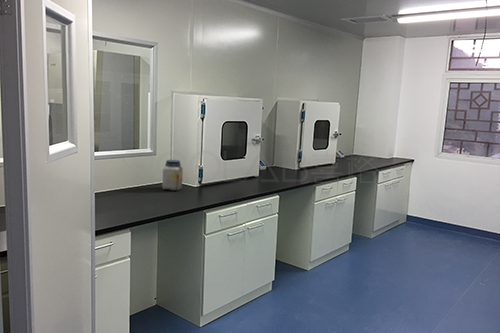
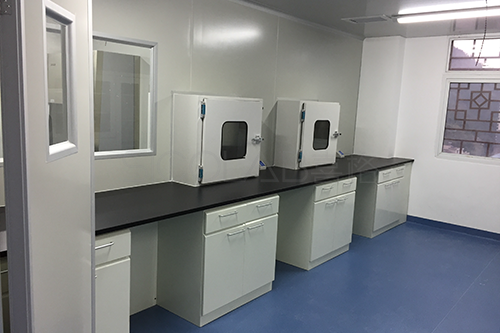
- jar [161,159,184,192]
